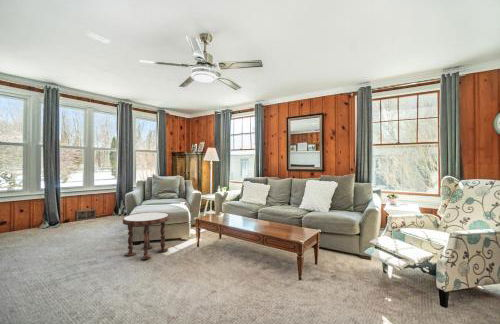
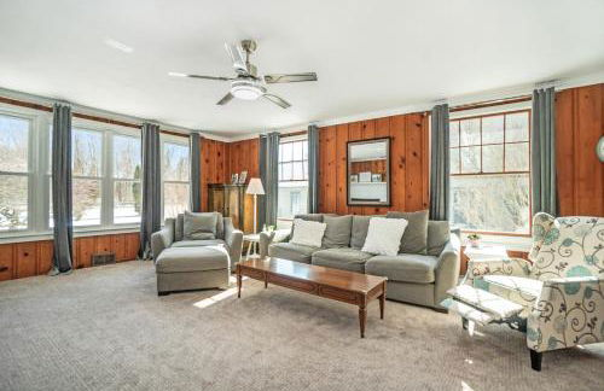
- side table [122,211,170,261]
